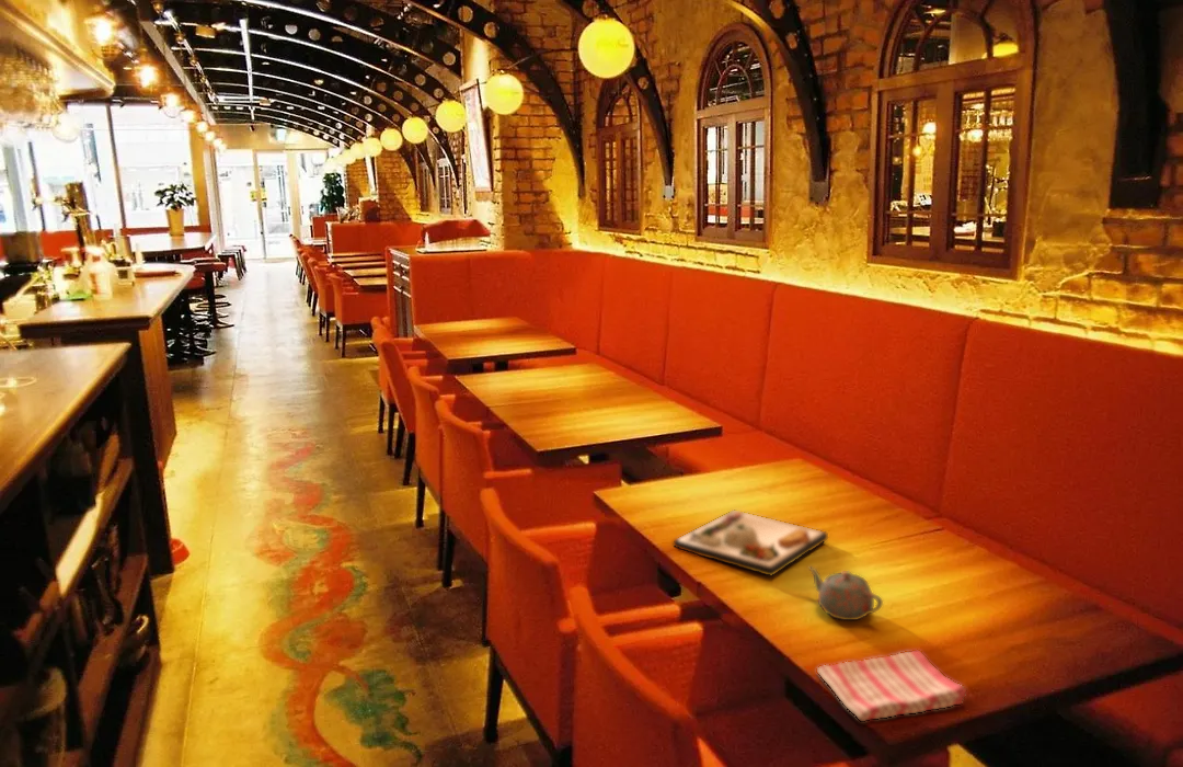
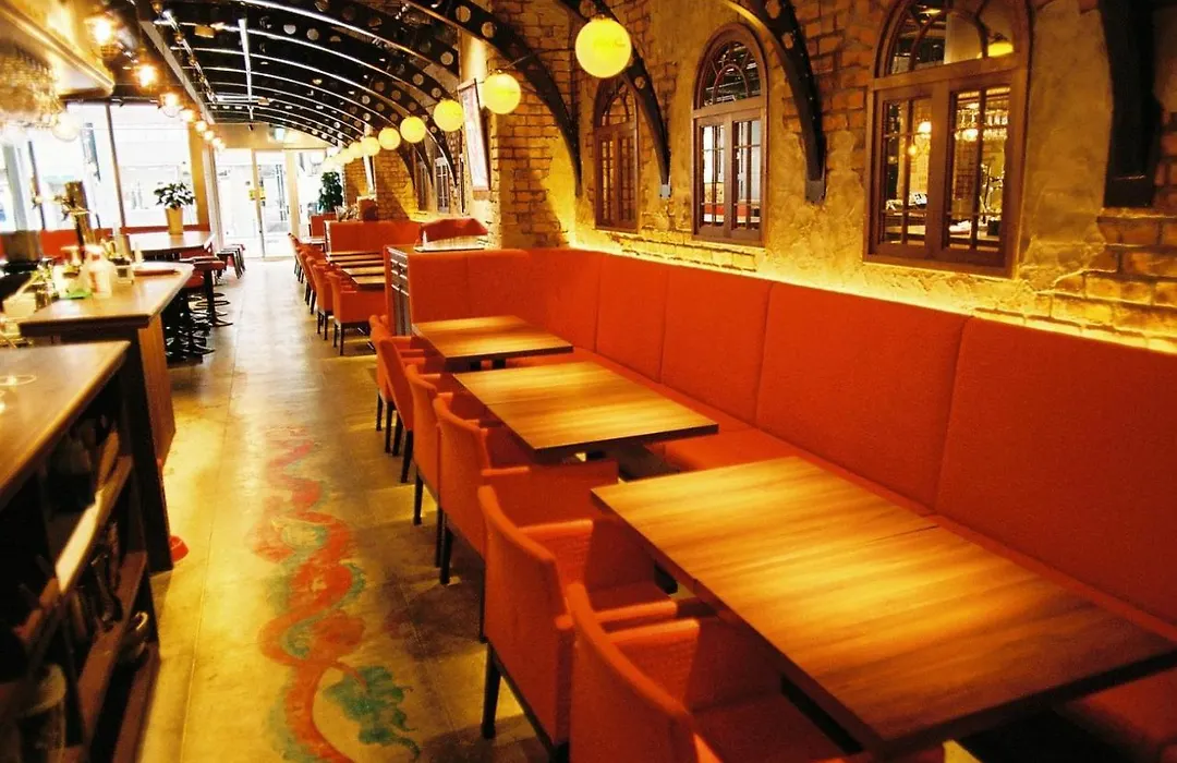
- teapot [807,565,884,621]
- dish towel [816,650,967,722]
- dinner plate [673,508,829,577]
